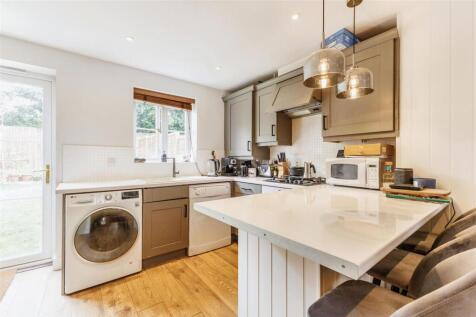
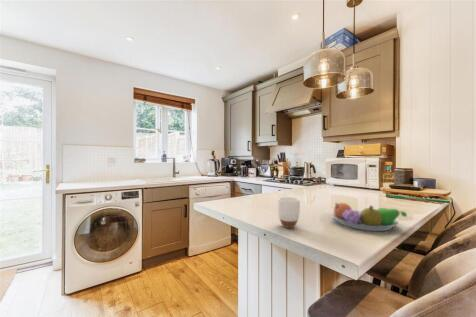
+ fruit bowl [331,201,408,232]
+ mug [277,196,301,229]
